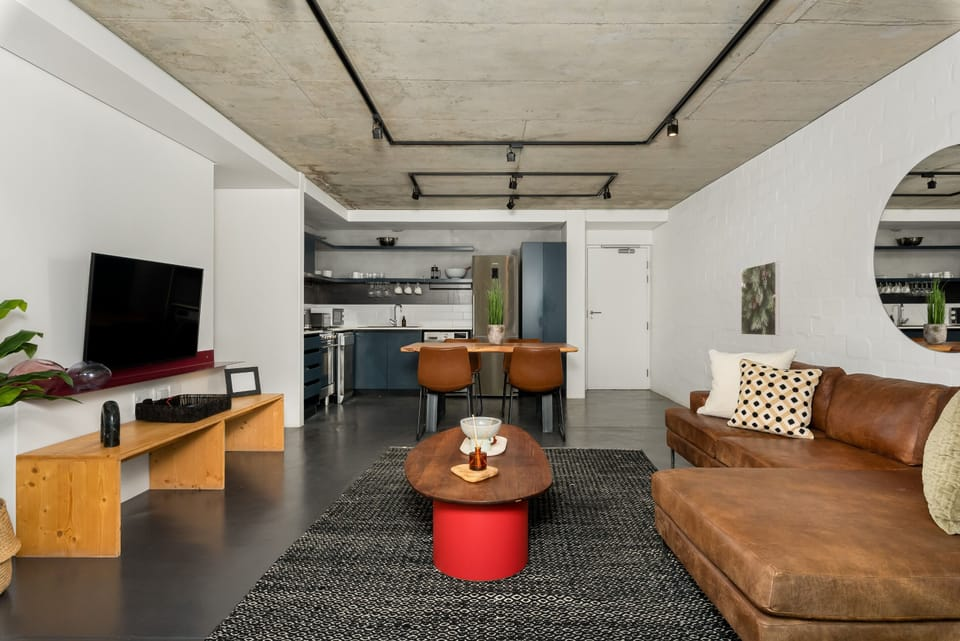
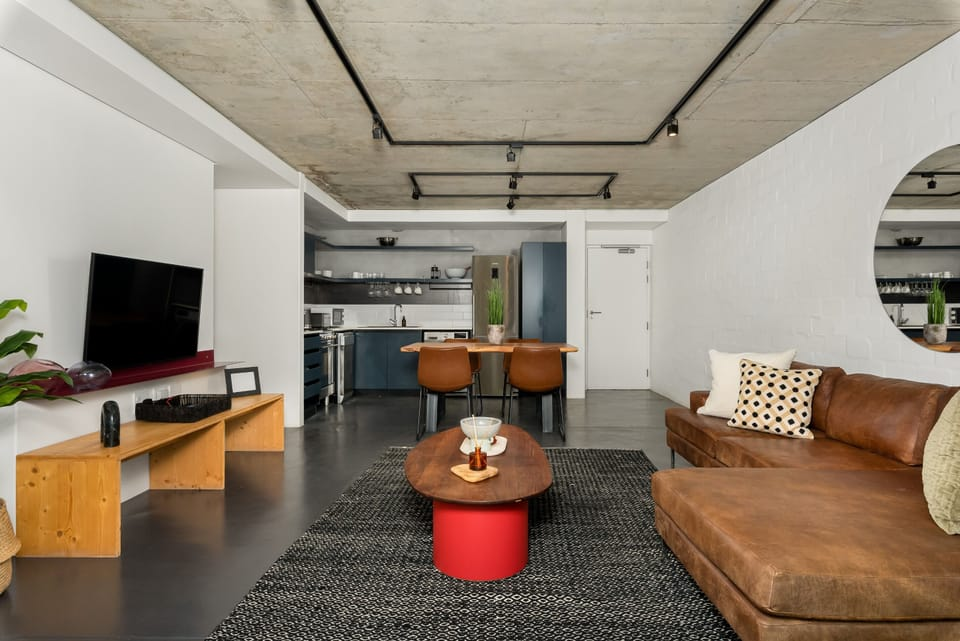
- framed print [740,260,781,337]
